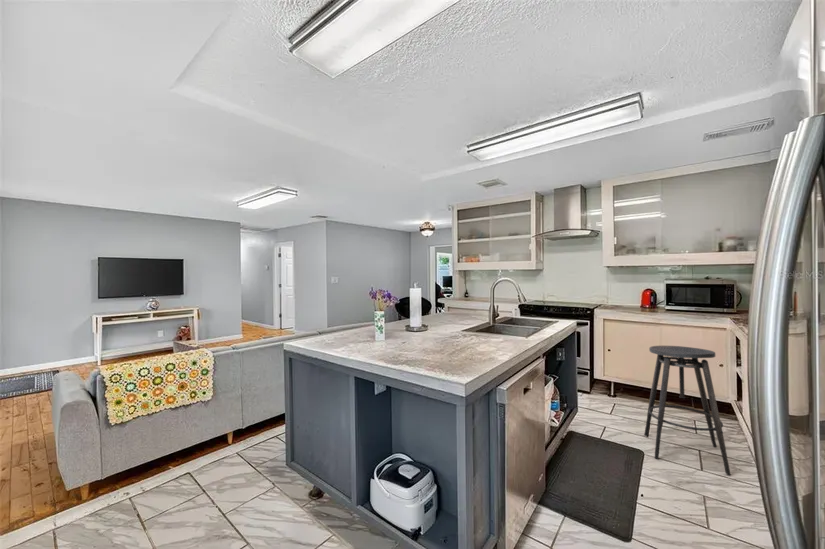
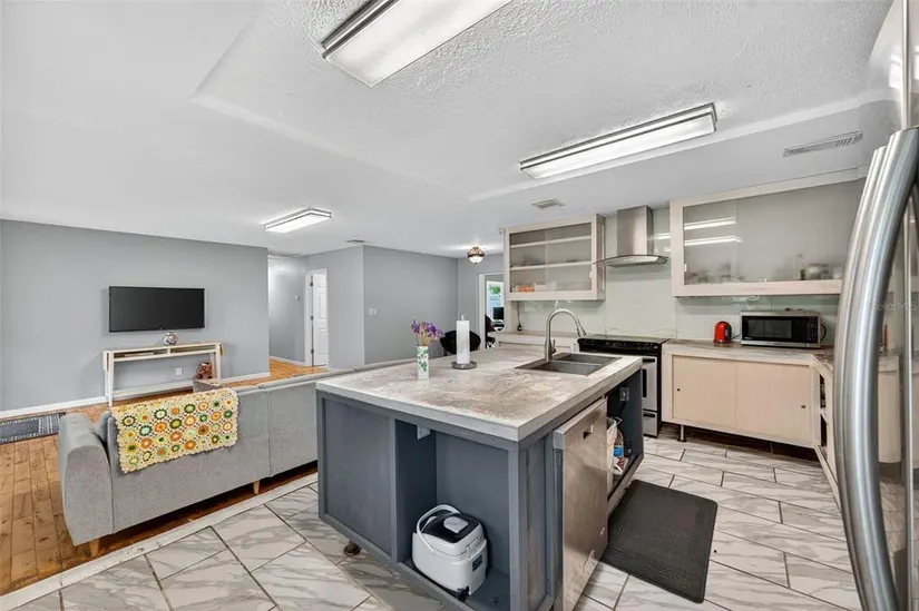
- stool [643,345,732,476]
